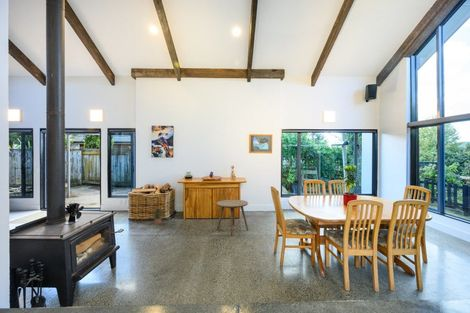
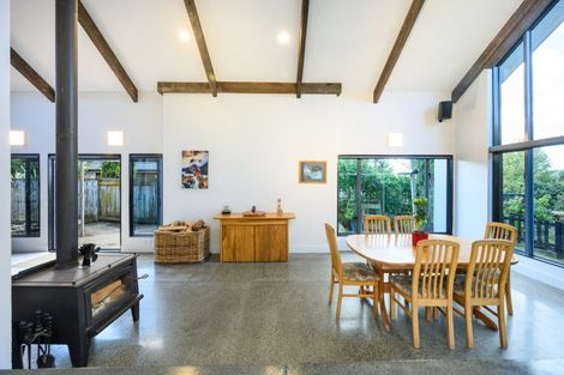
- potted plant [150,206,169,225]
- side table [216,199,249,237]
